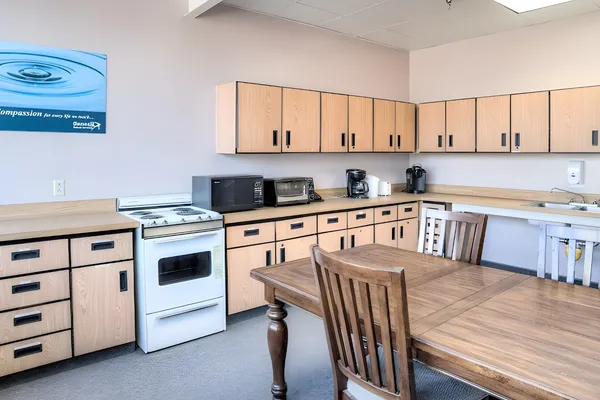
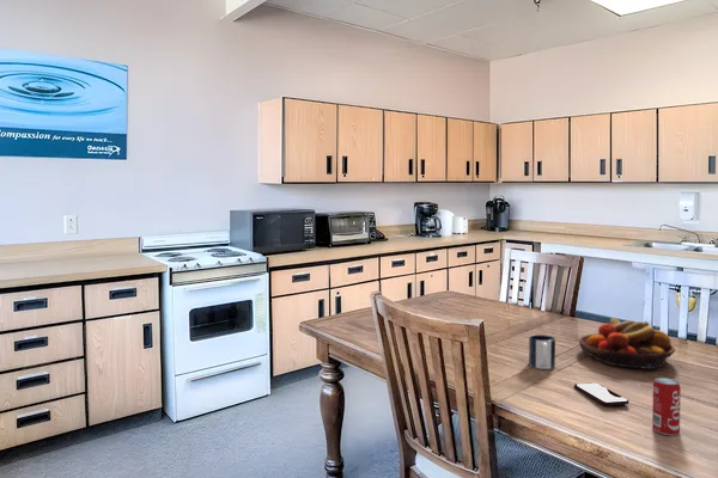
+ fruit bowl [578,317,676,370]
+ smartphone [573,381,629,406]
+ beverage can [651,376,682,436]
+ mug [528,333,556,370]
